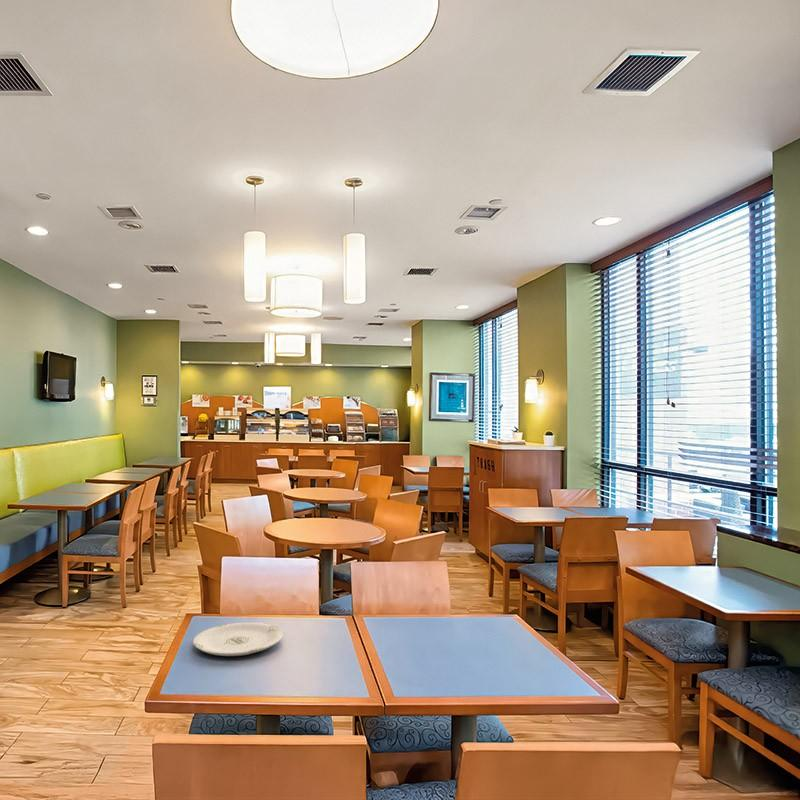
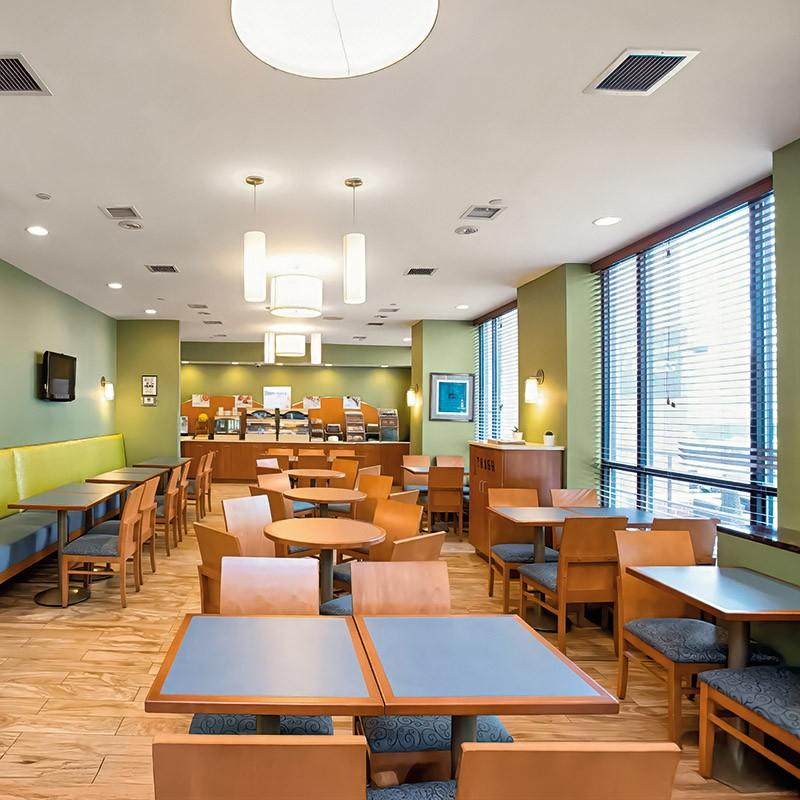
- plate [192,622,284,657]
